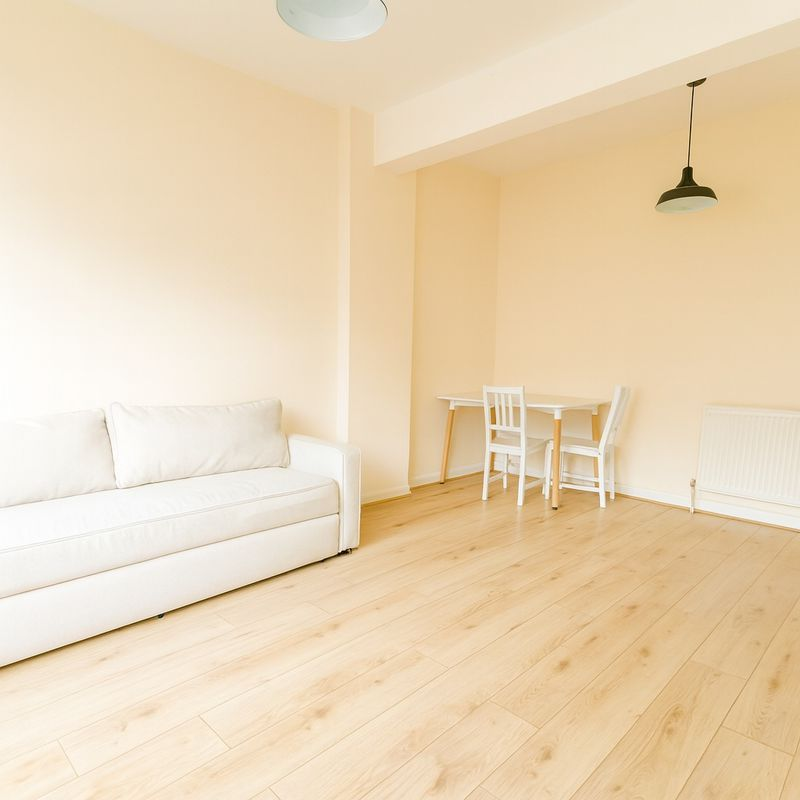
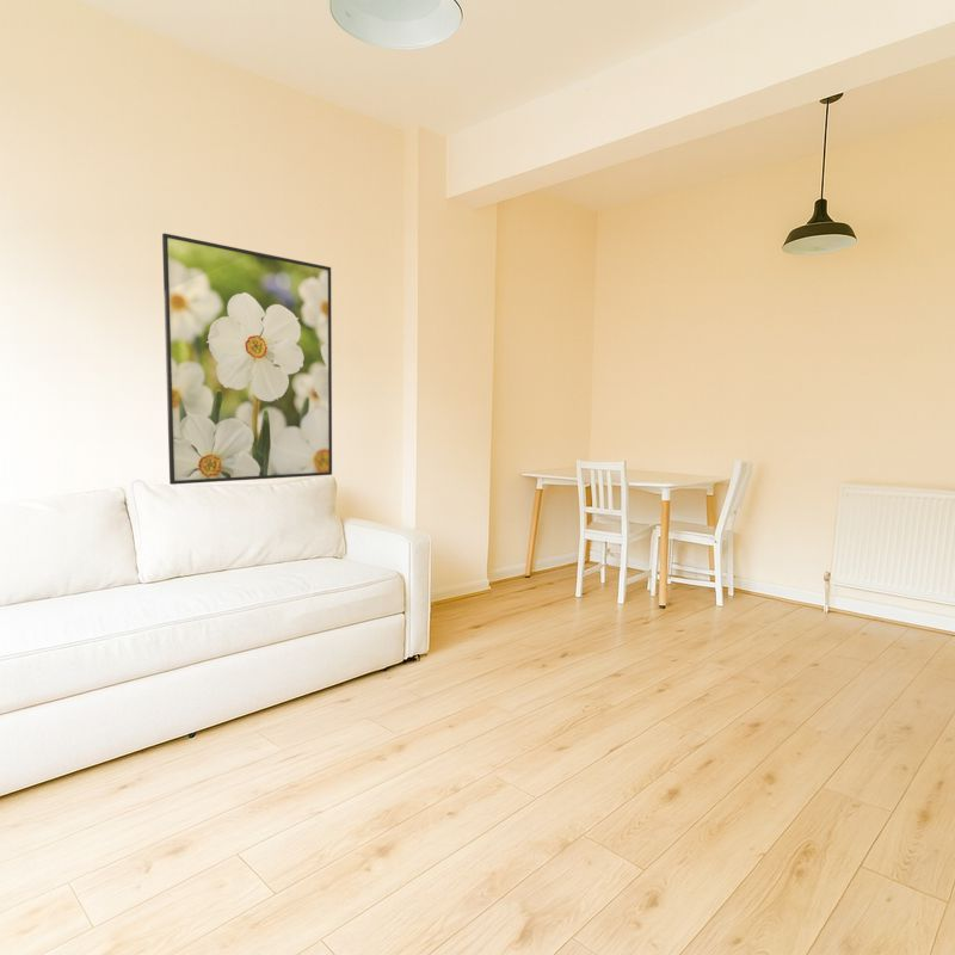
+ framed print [161,232,333,486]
